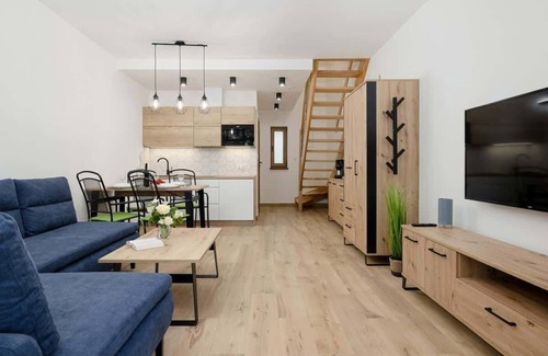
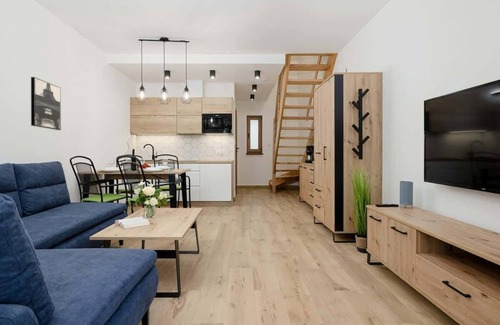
+ wall art [30,76,62,131]
